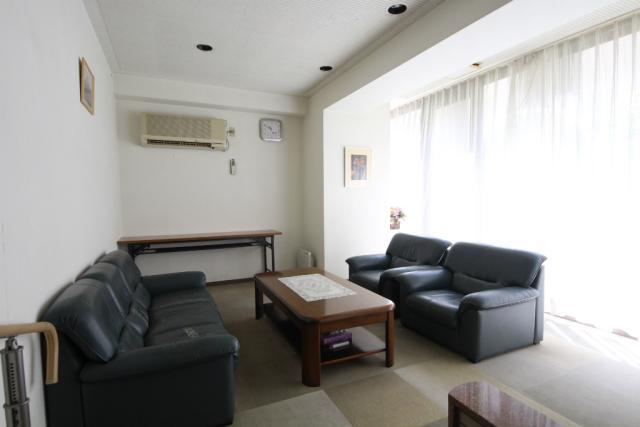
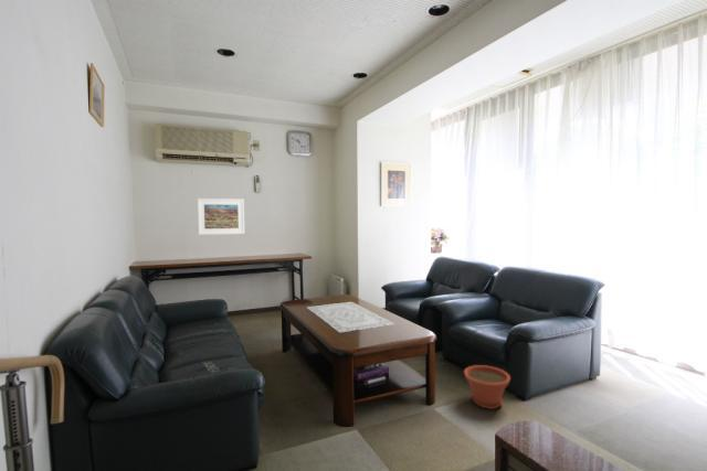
+ plant pot [463,364,511,410]
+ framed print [197,197,245,236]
